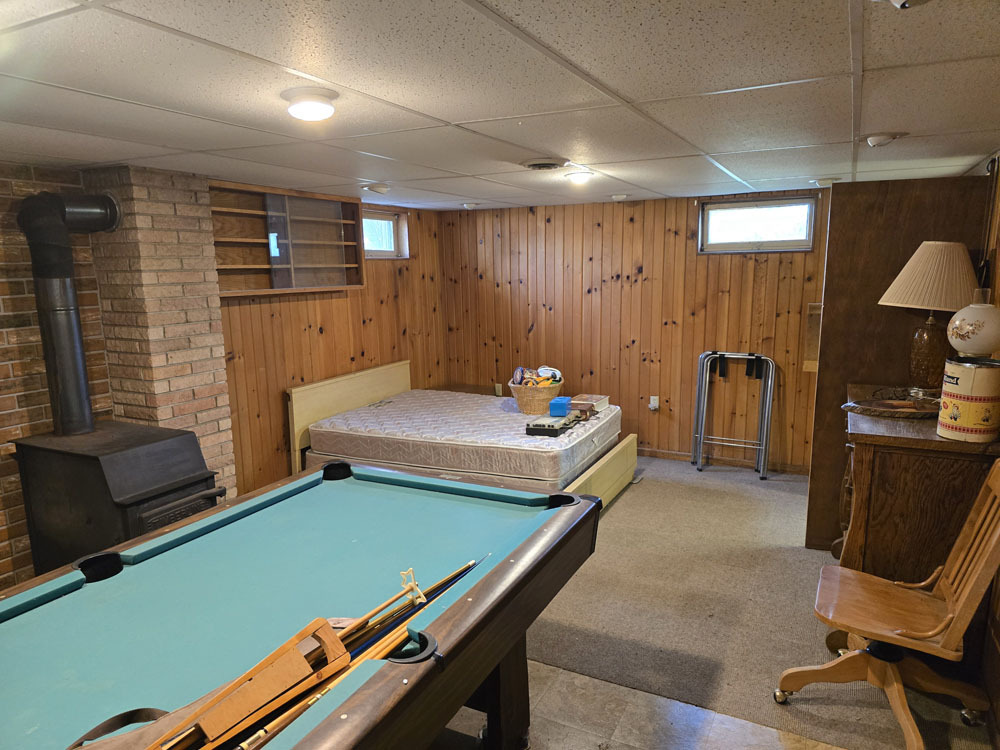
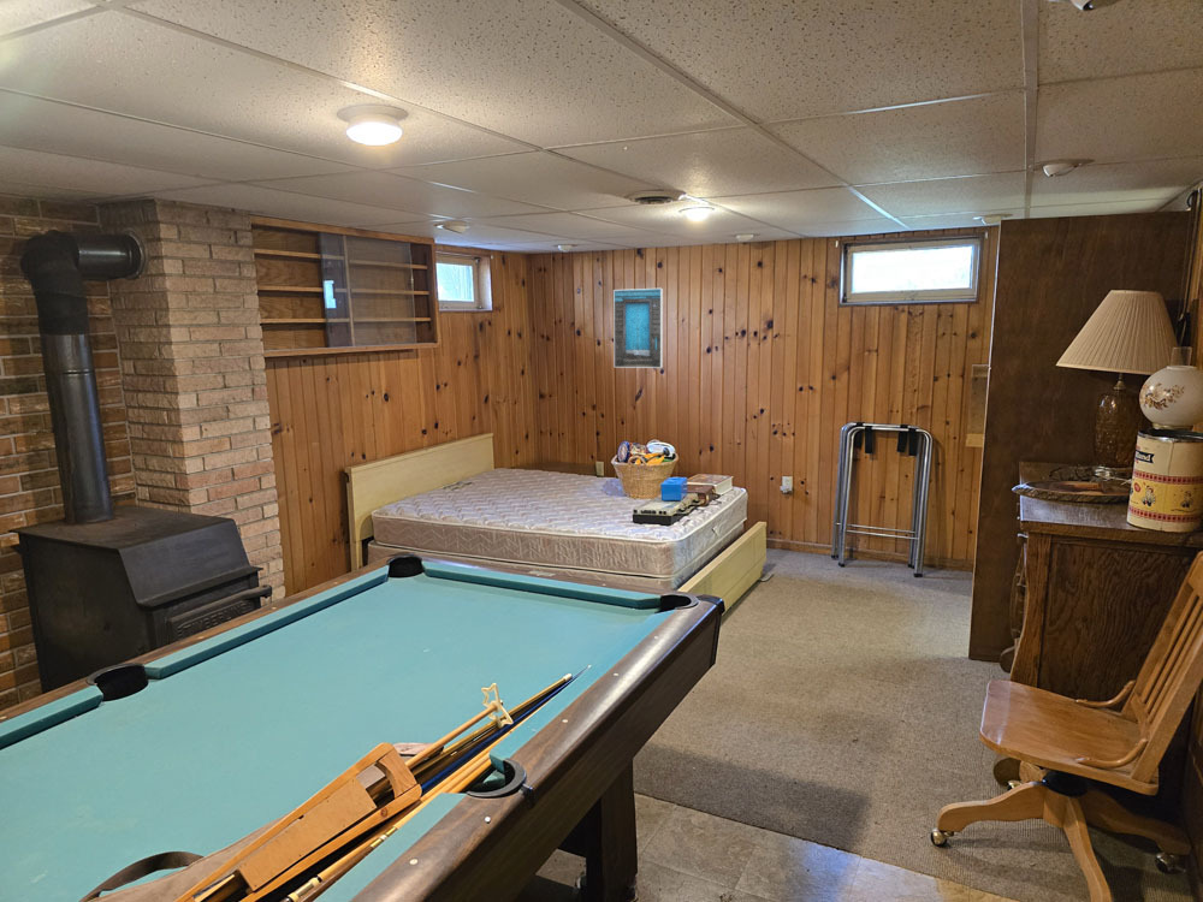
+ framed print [612,287,664,369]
